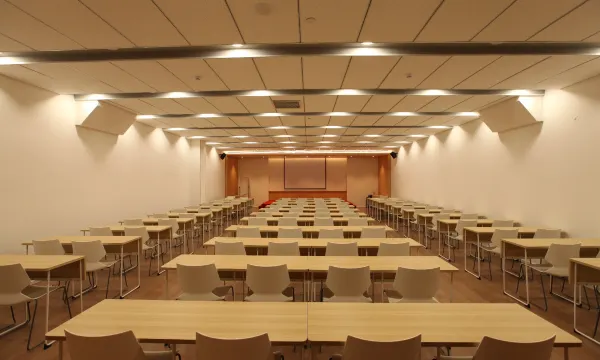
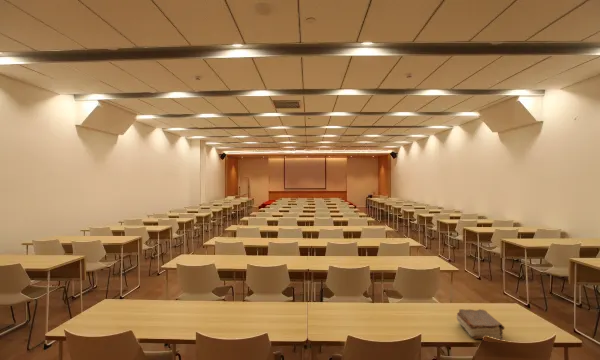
+ book [455,308,506,340]
